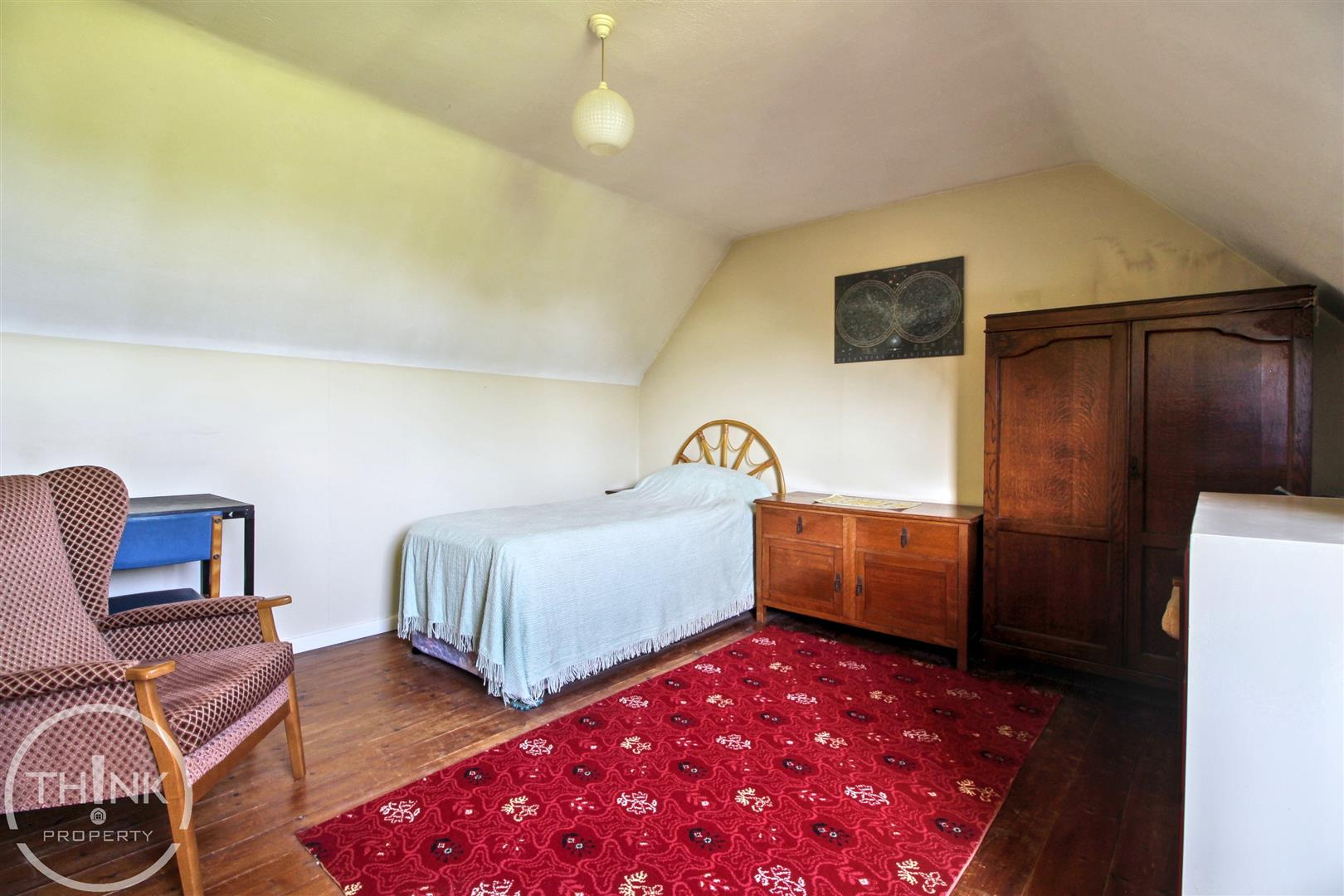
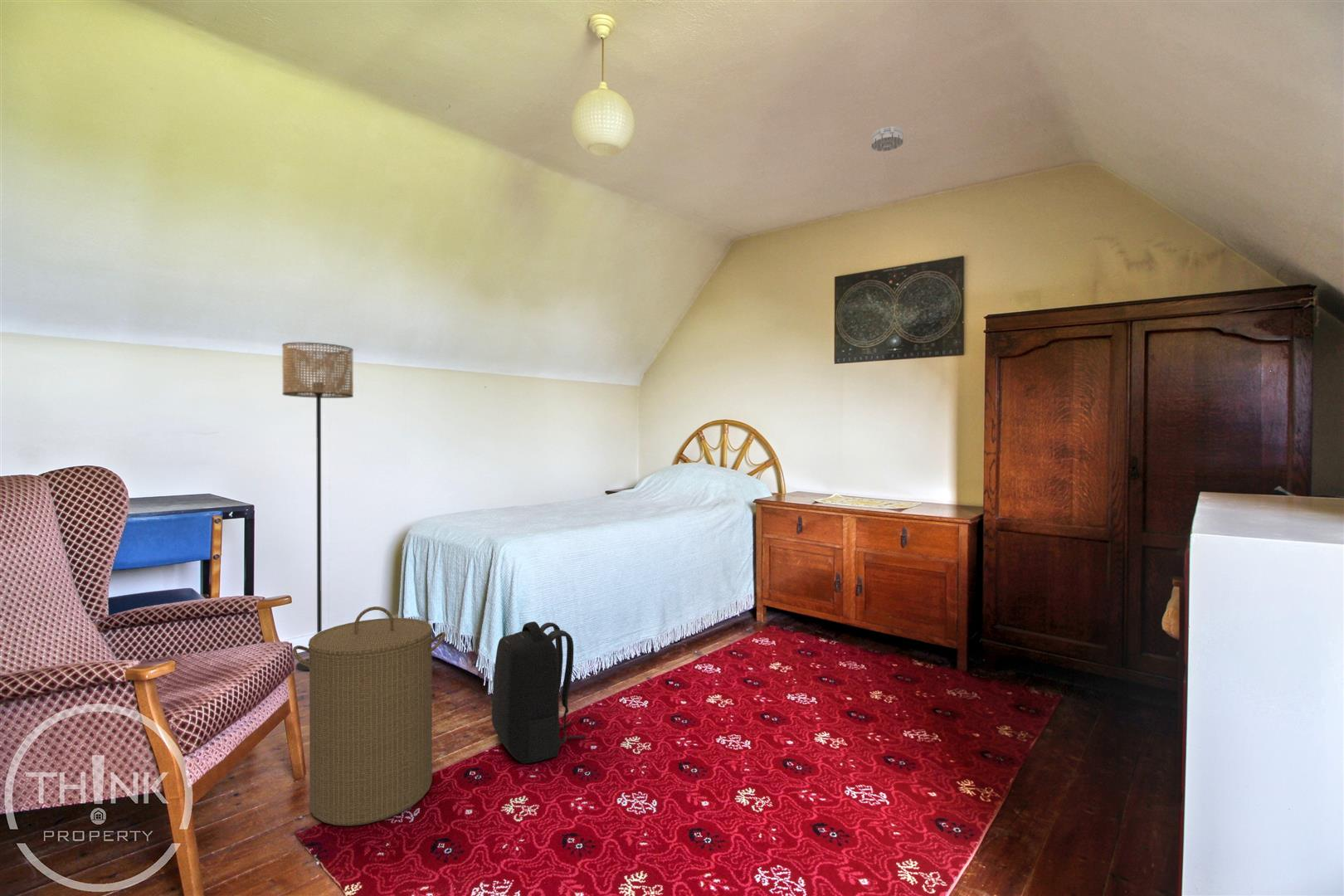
+ laundry hamper [292,606,446,826]
+ smoke detector [870,125,904,152]
+ floor lamp [281,342,354,671]
+ backpack [491,621,587,765]
